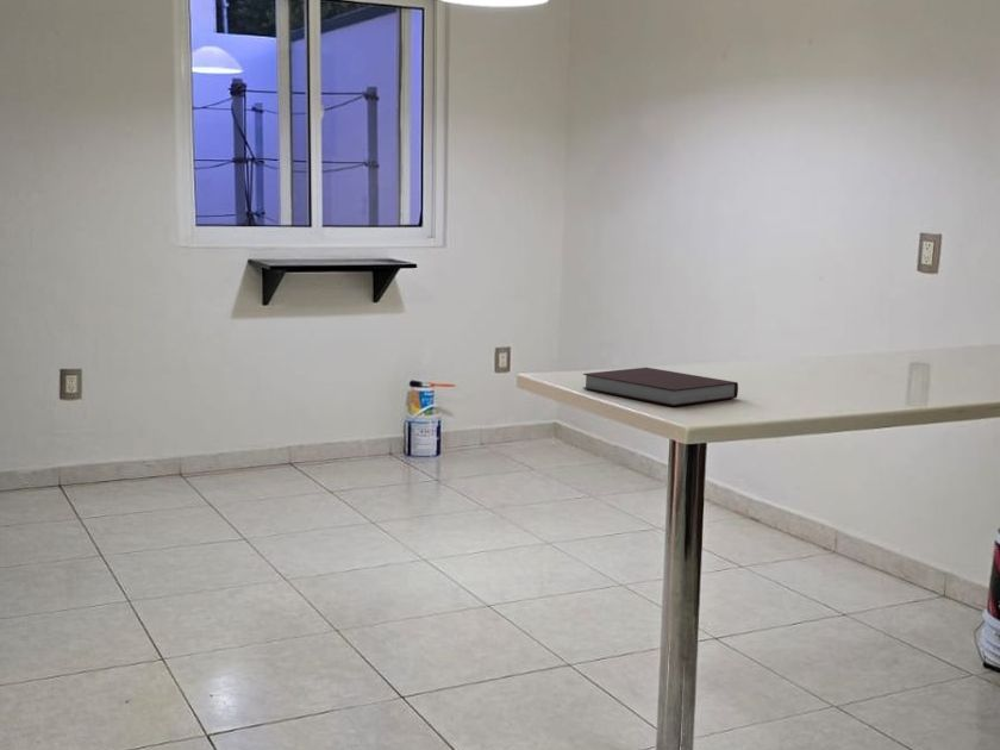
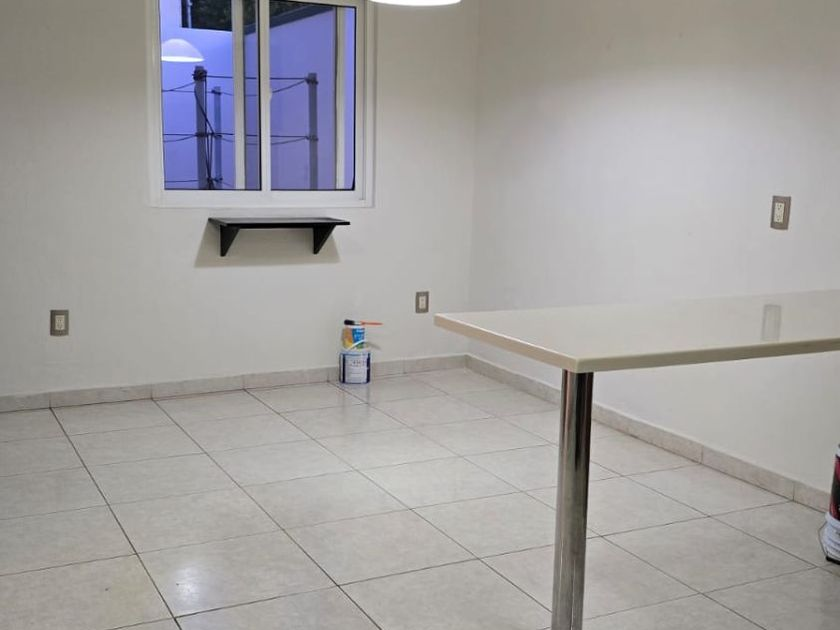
- notebook [582,367,739,407]
